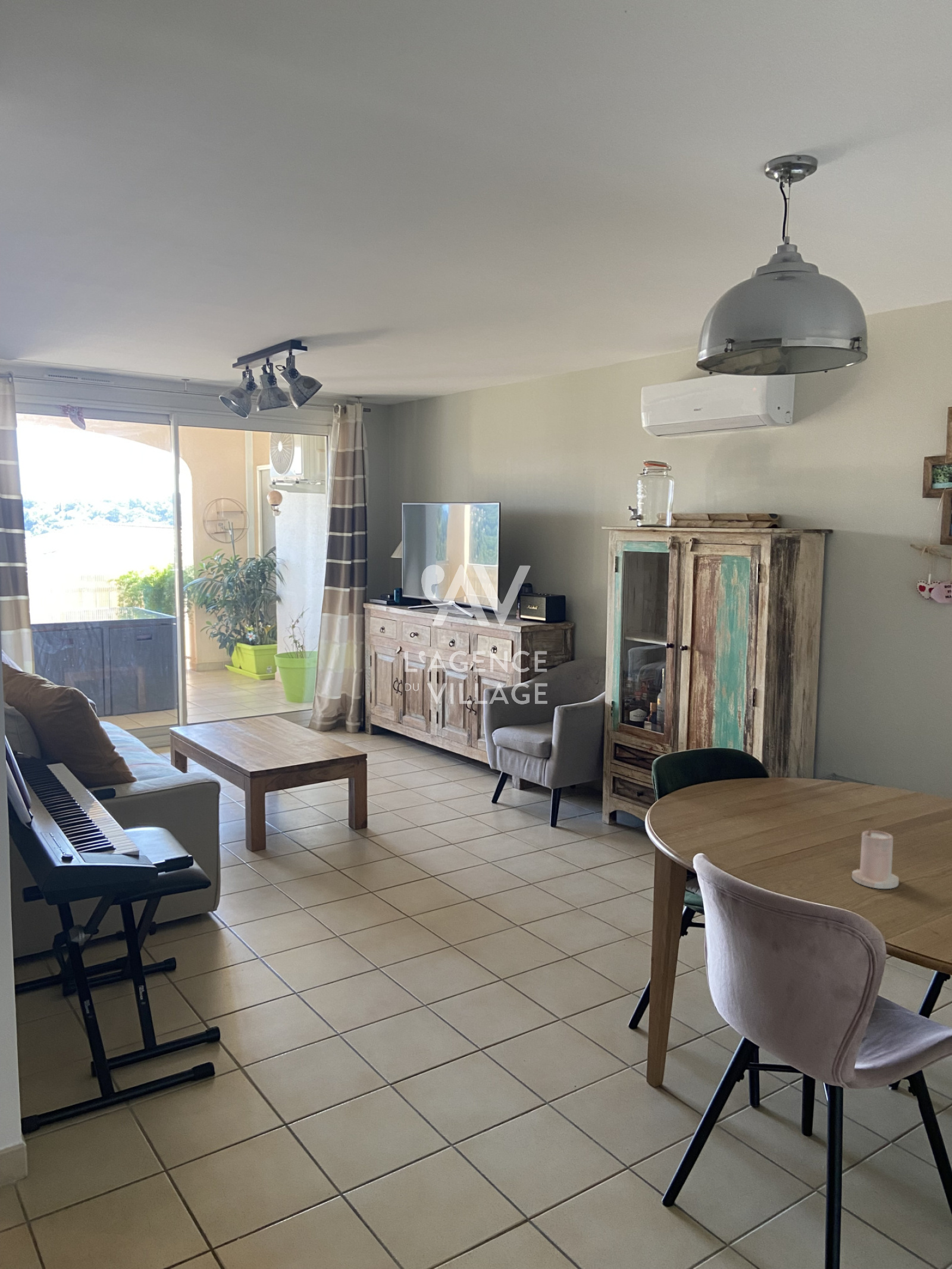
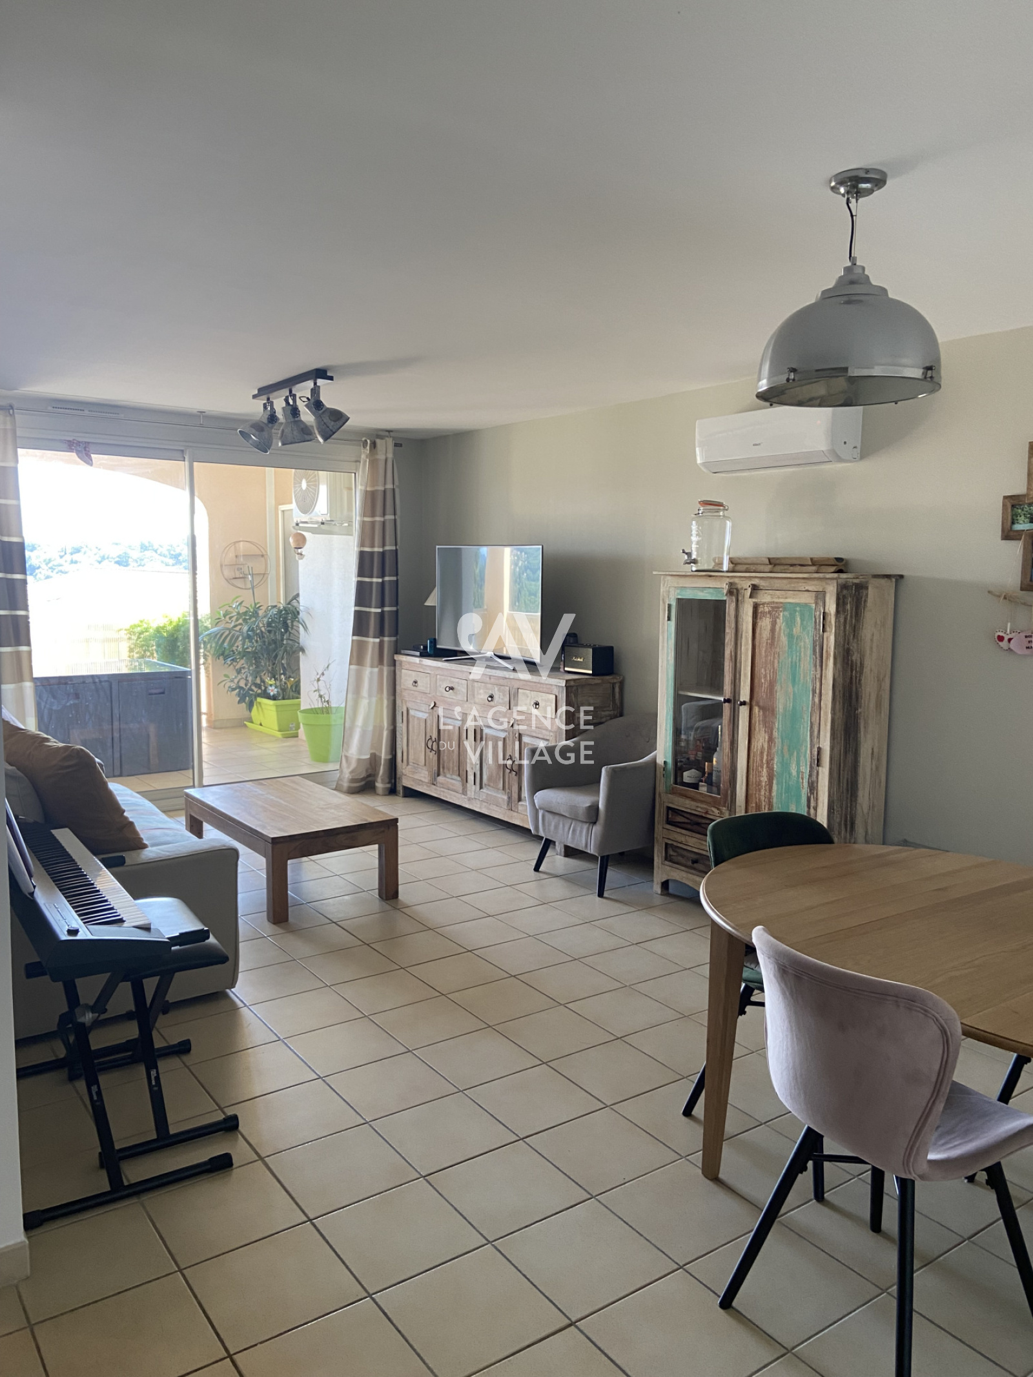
- candle [851,828,900,889]
